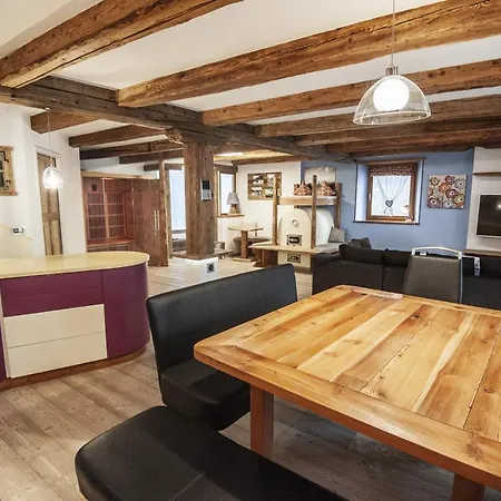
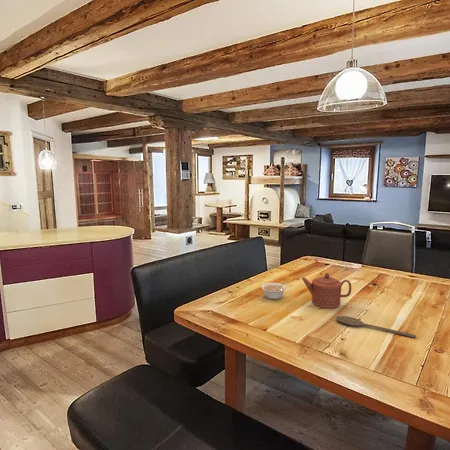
+ wooden spoon [335,315,417,339]
+ teapot [301,272,352,309]
+ legume [260,280,287,300]
